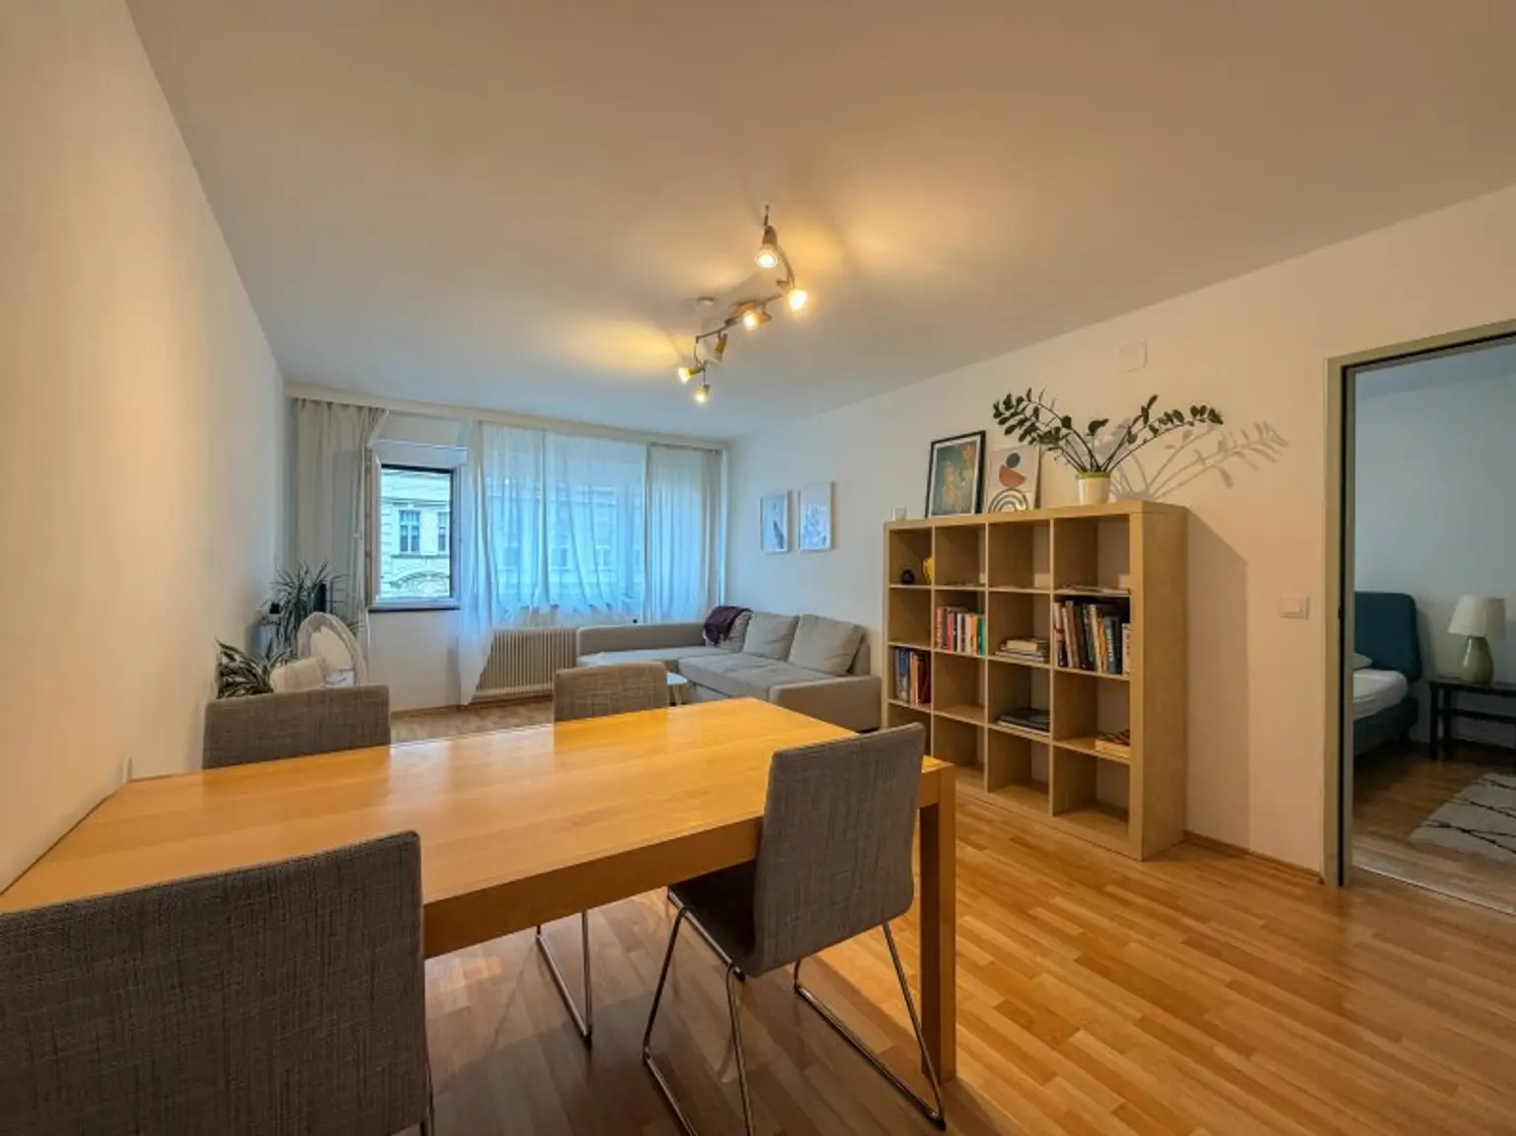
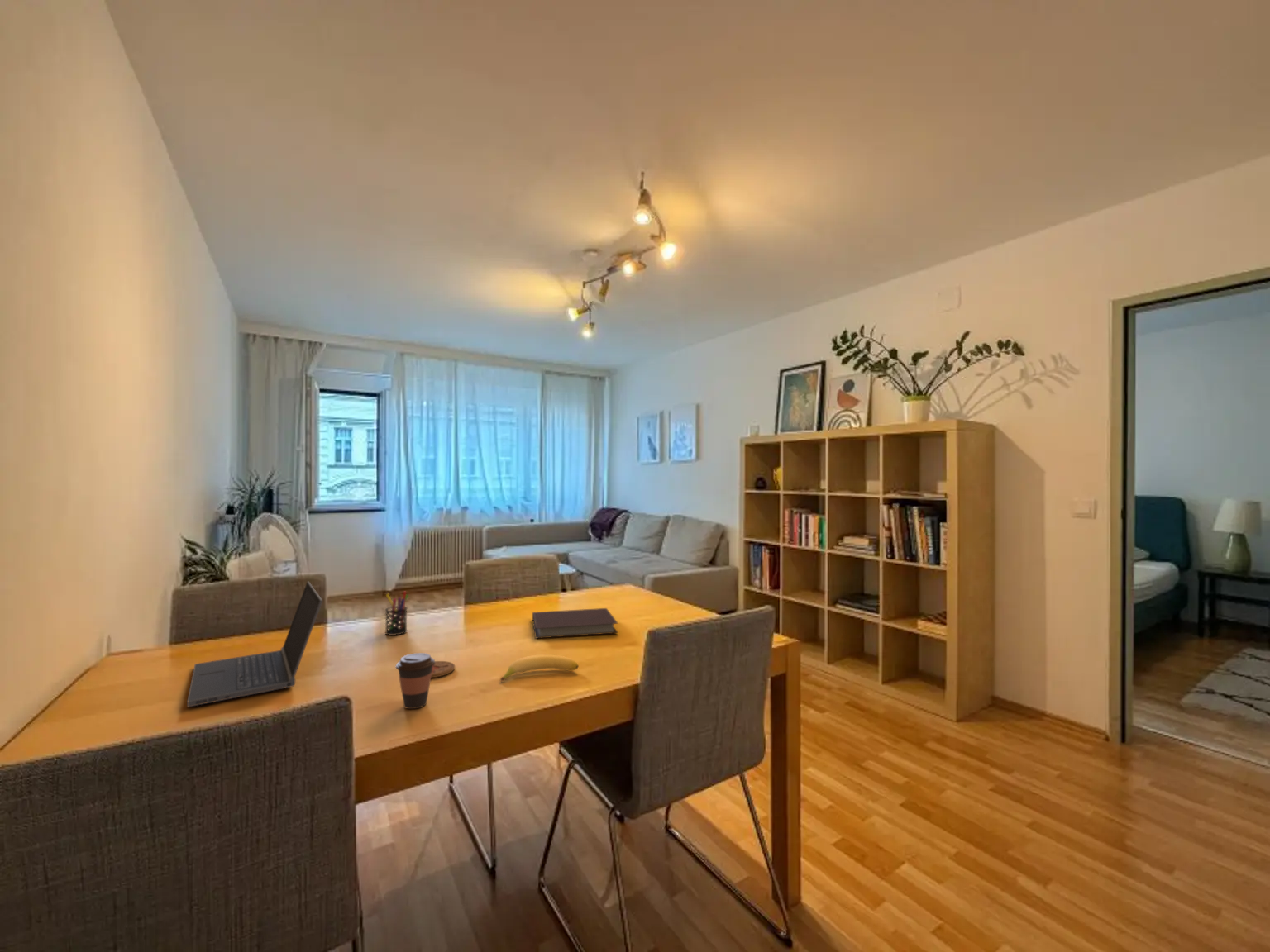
+ notebook [532,607,619,640]
+ banana [499,654,580,683]
+ laptop computer [186,581,323,708]
+ pen holder [384,591,409,636]
+ coaster [431,660,456,678]
+ coffee cup [394,652,436,710]
